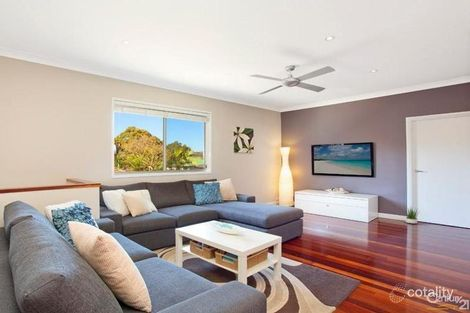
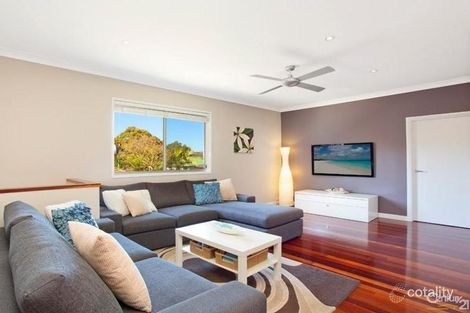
- potted plant [403,206,421,225]
